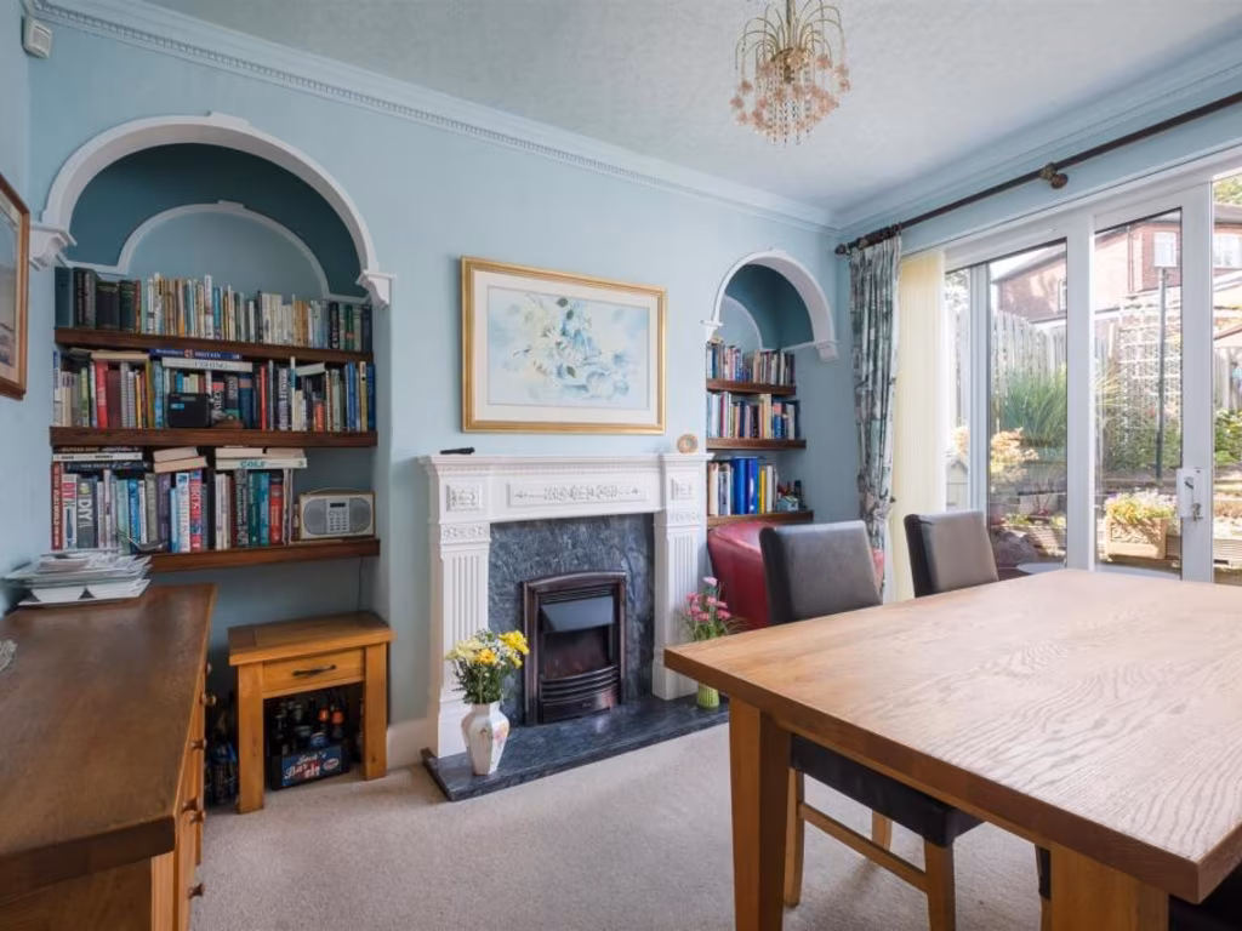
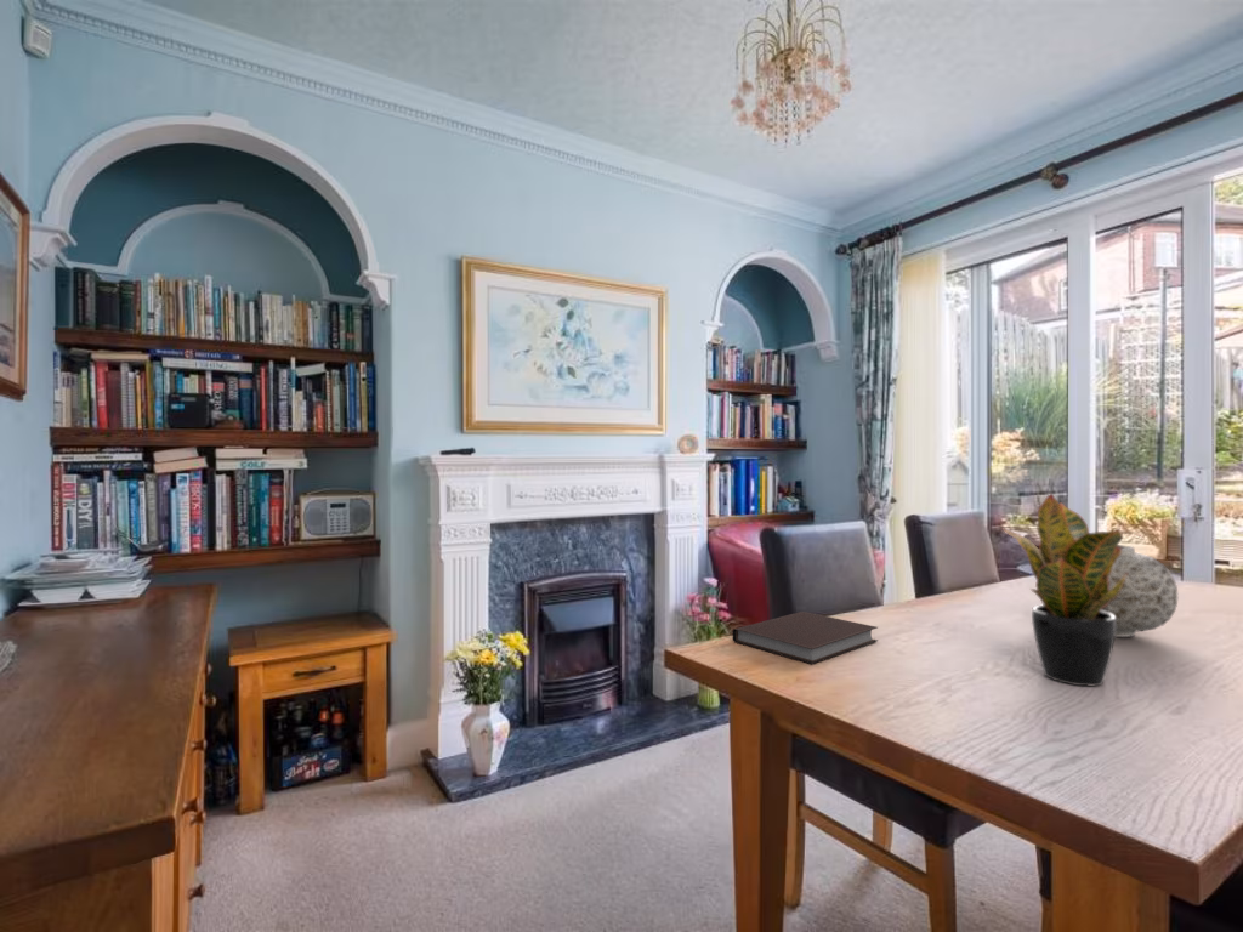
+ vase [1100,544,1179,638]
+ potted plant [998,493,1145,687]
+ notebook [732,610,879,665]
